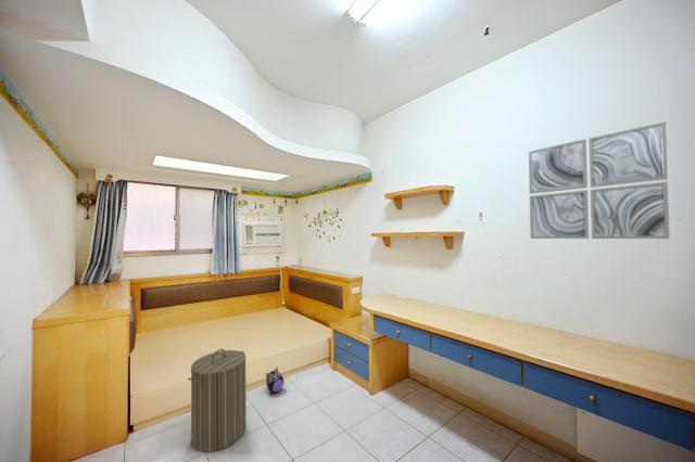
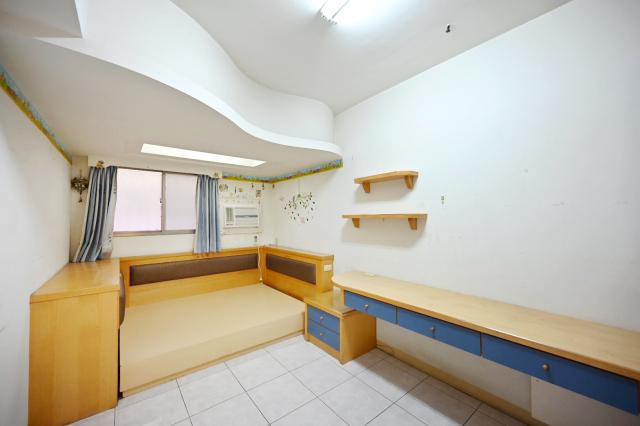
- laundry hamper [187,348,248,453]
- wall art [528,121,670,240]
- plush toy [264,365,286,394]
